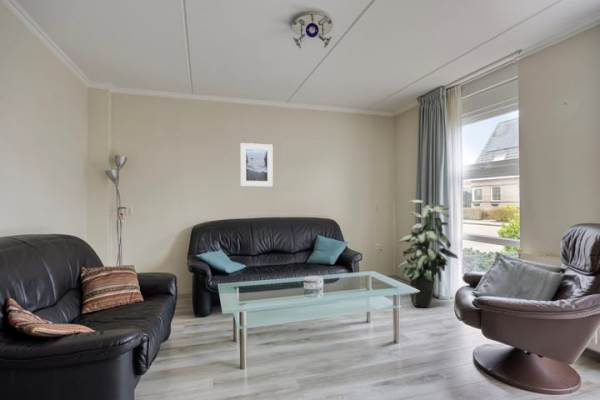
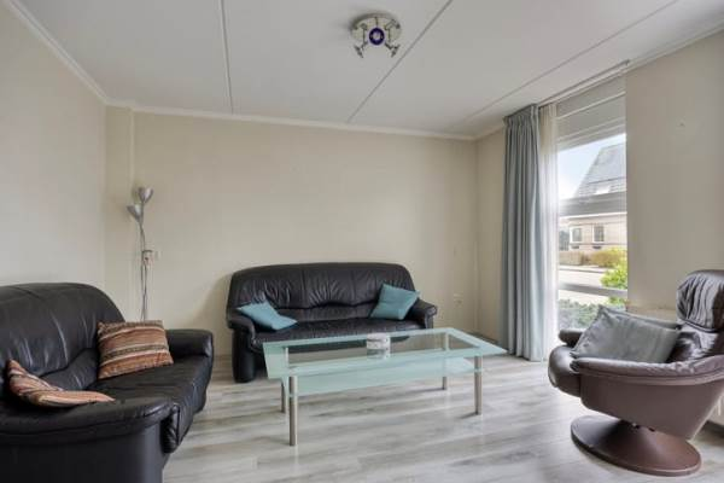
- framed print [239,142,274,187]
- indoor plant [397,199,459,309]
